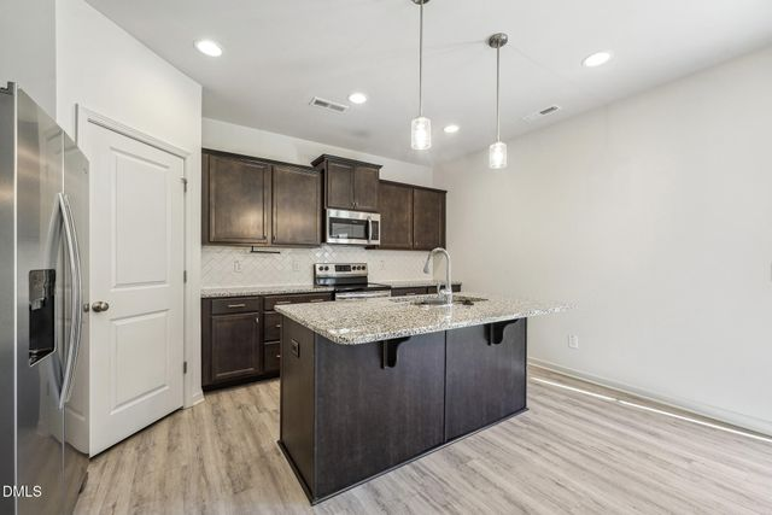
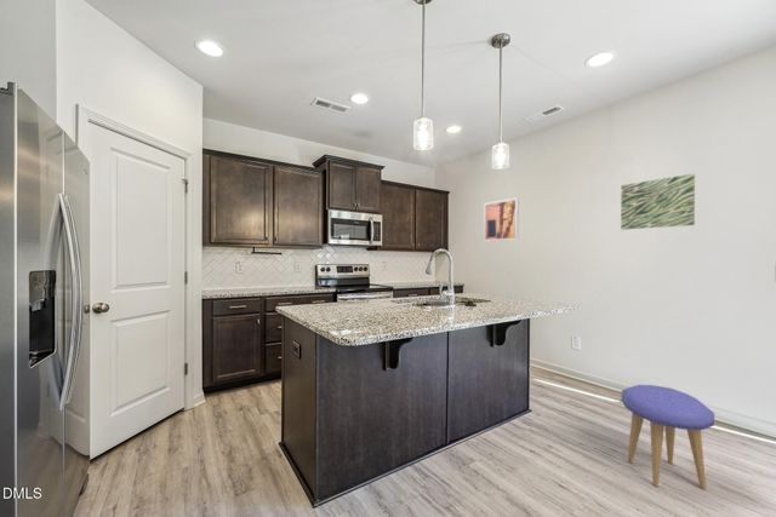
+ wall art [620,172,696,231]
+ wall art [483,196,520,242]
+ stool [621,384,715,490]
